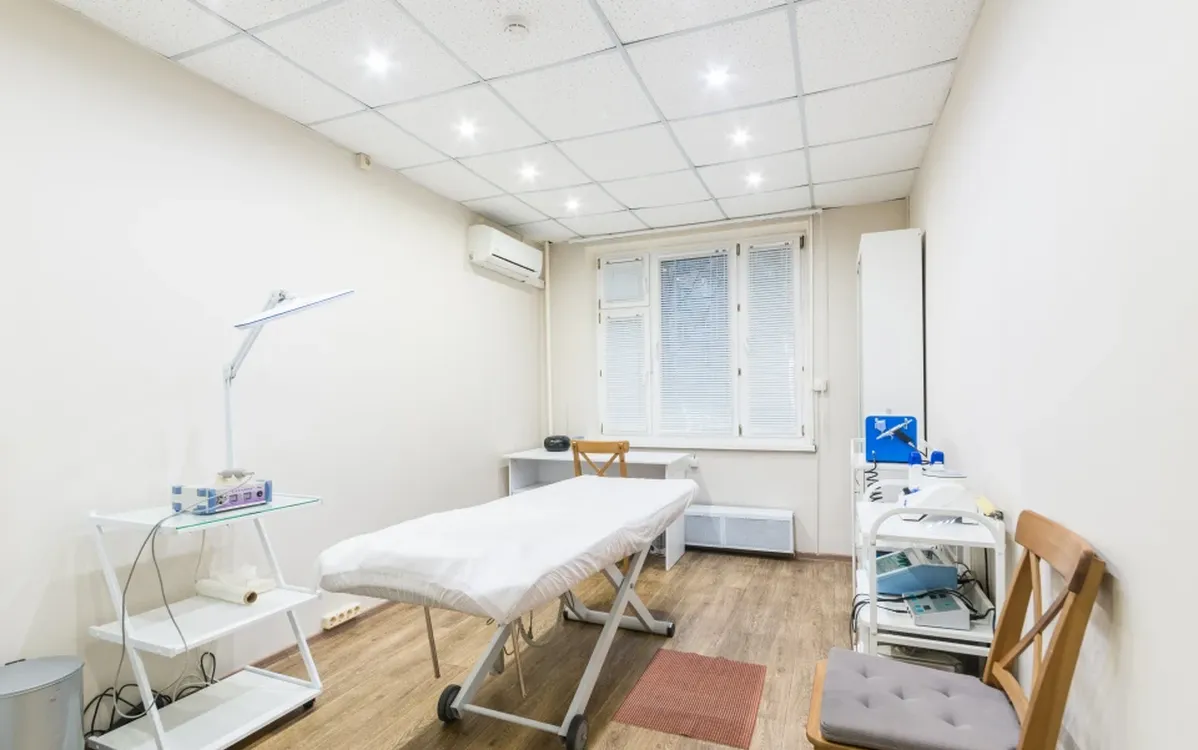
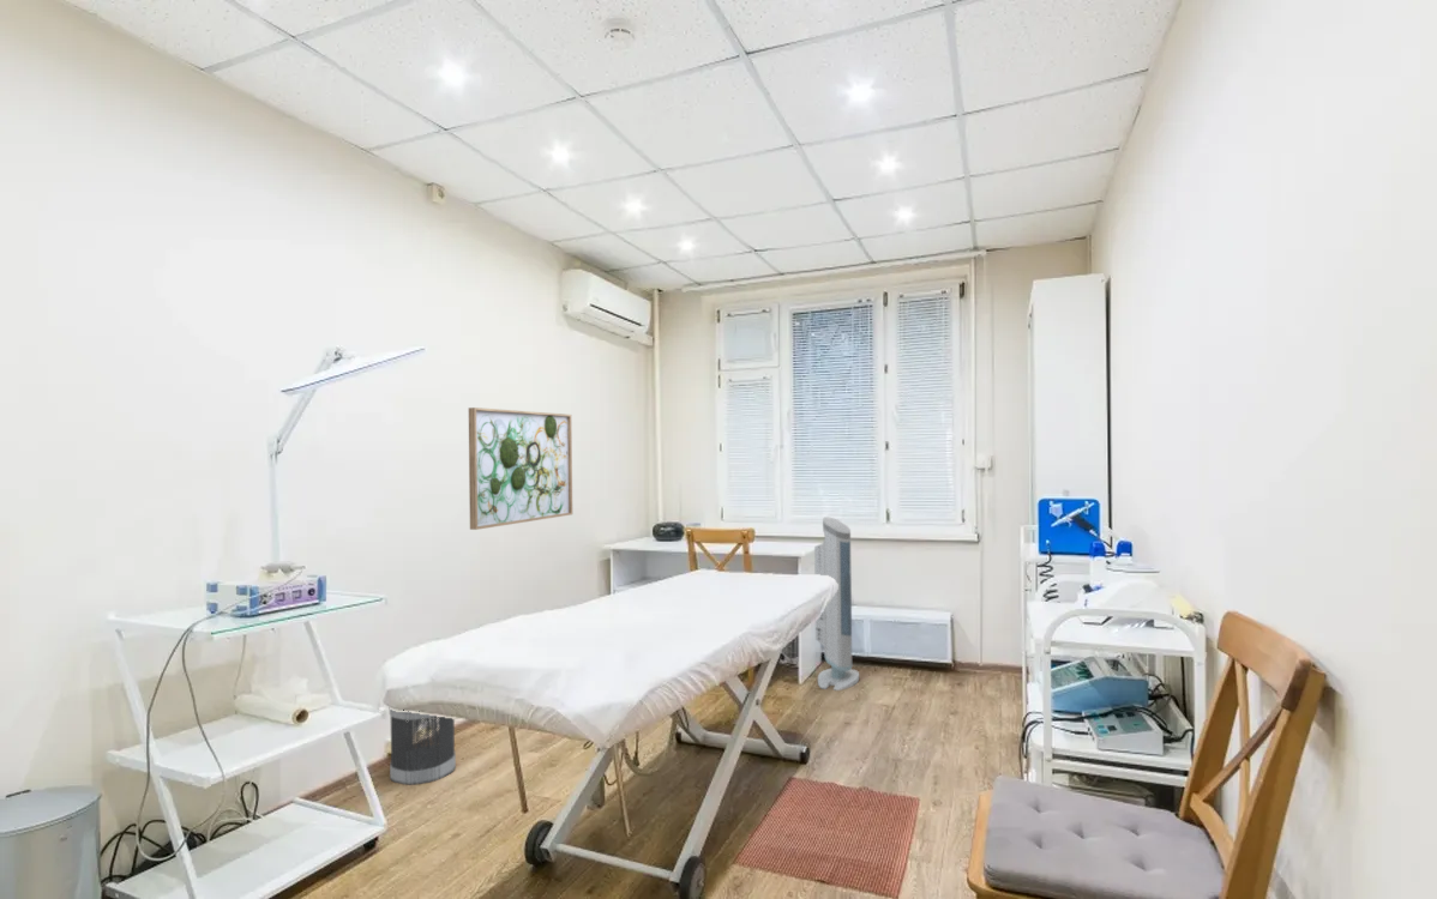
+ wall art [468,406,573,531]
+ air purifier [813,515,860,692]
+ wastebasket [389,708,457,786]
